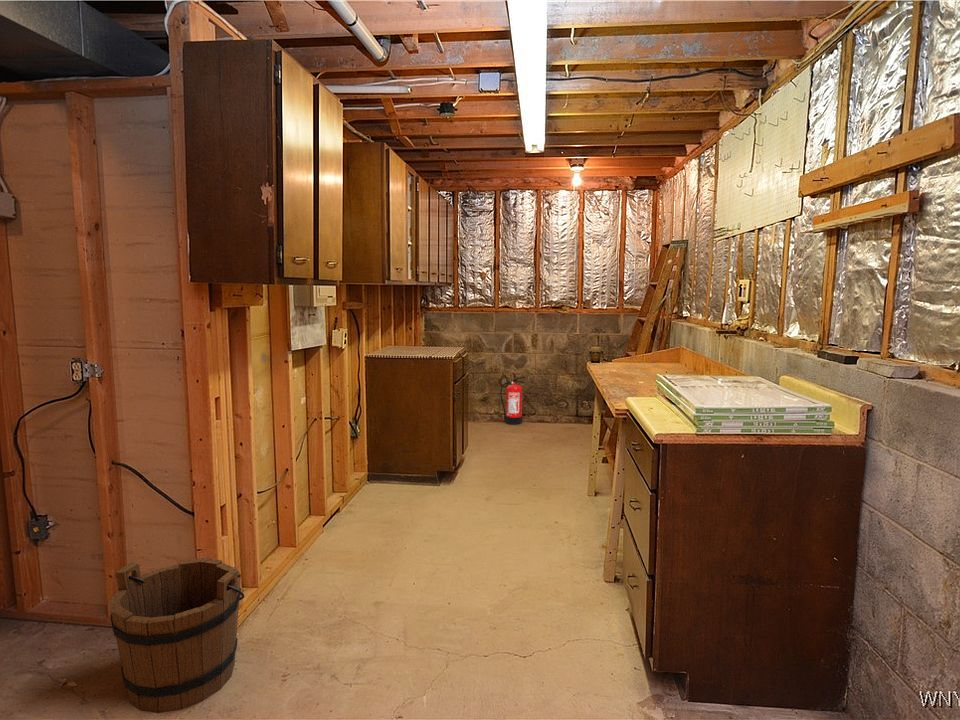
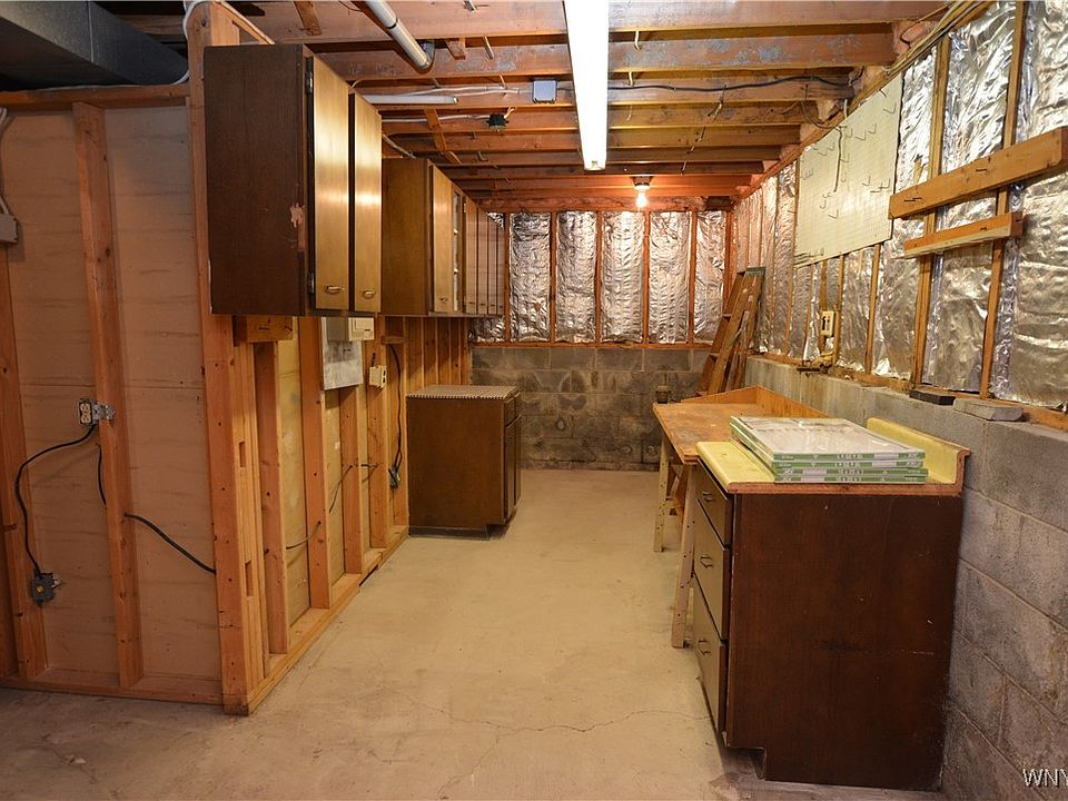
- bucket [108,557,245,714]
- fire extinguisher [499,376,526,426]
